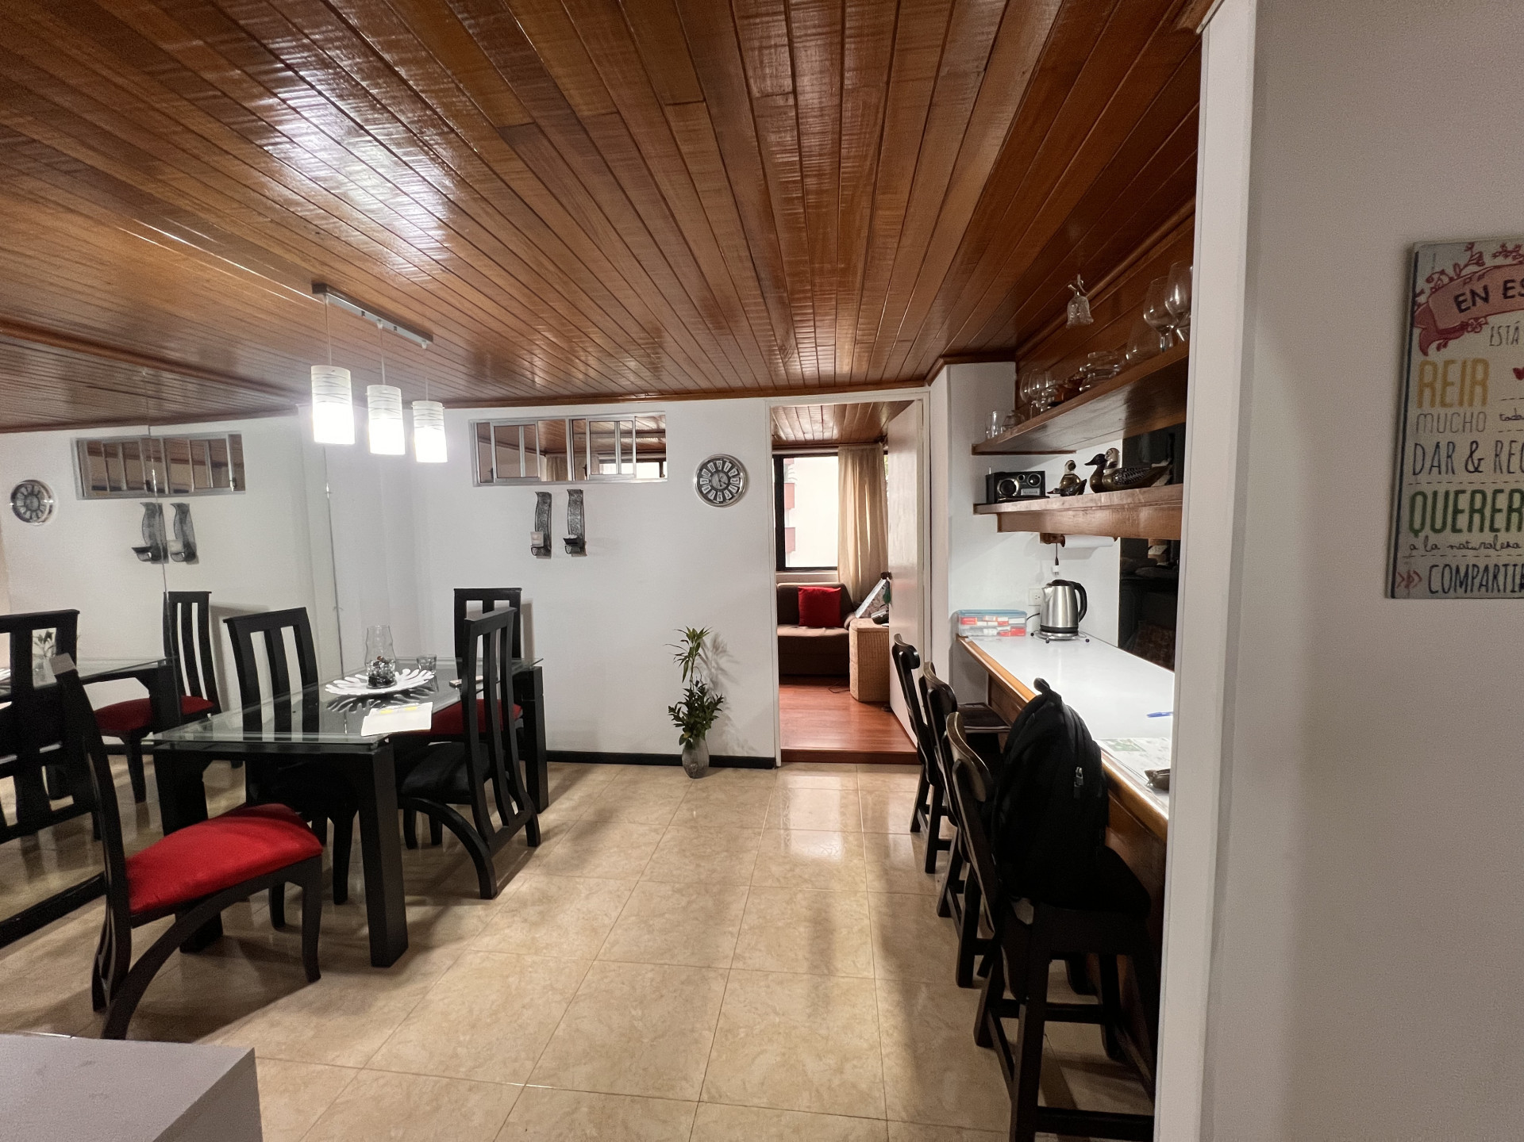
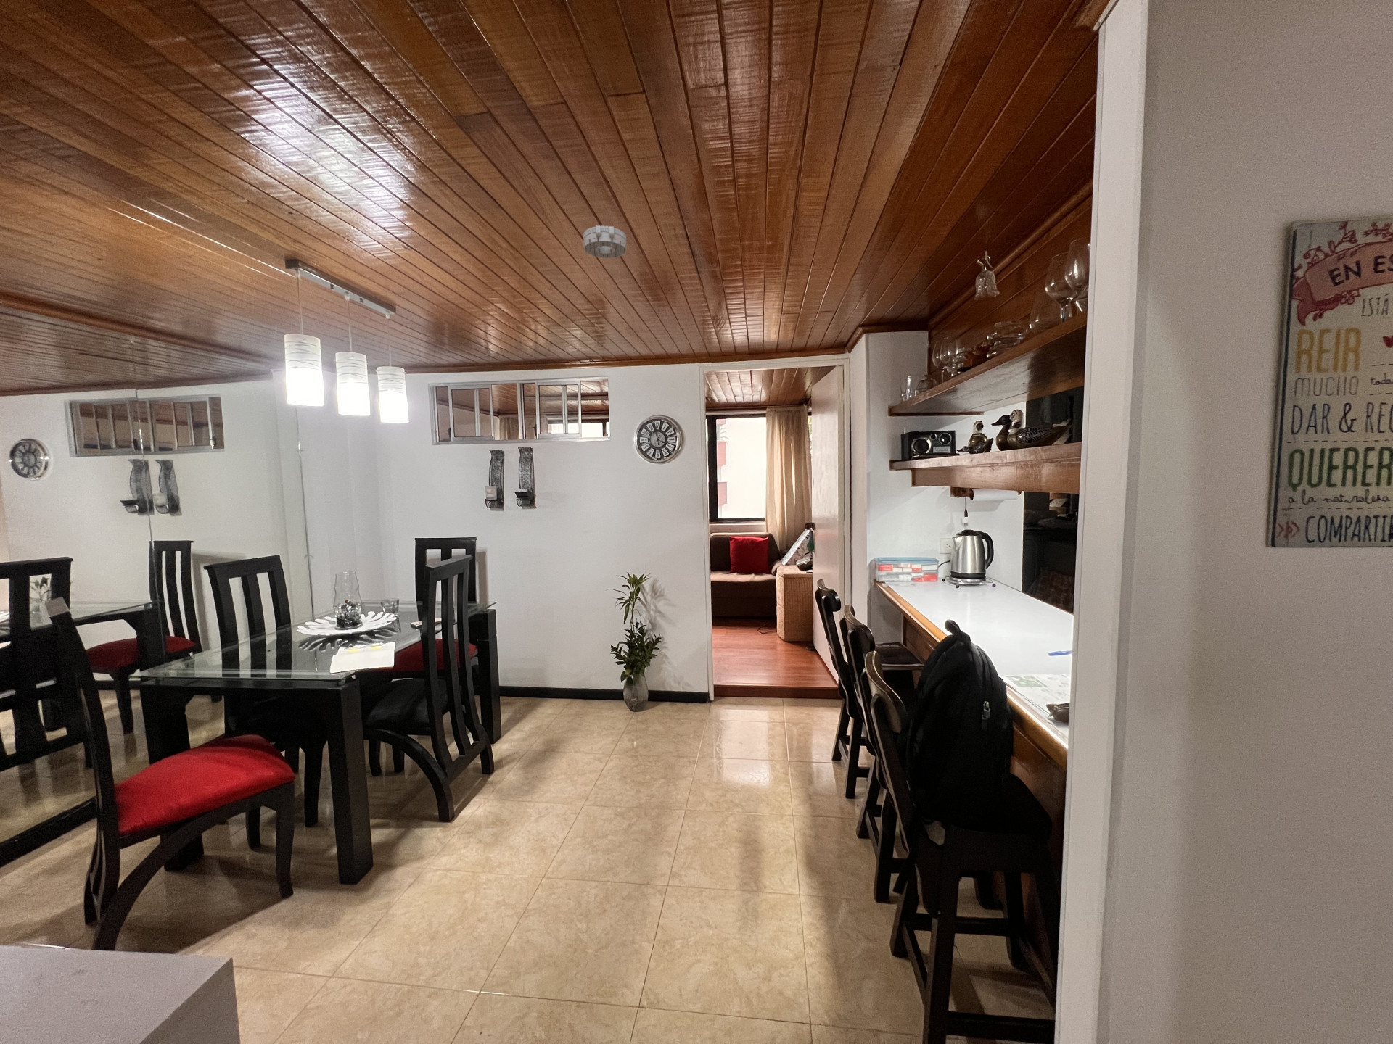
+ smoke detector [582,225,627,259]
